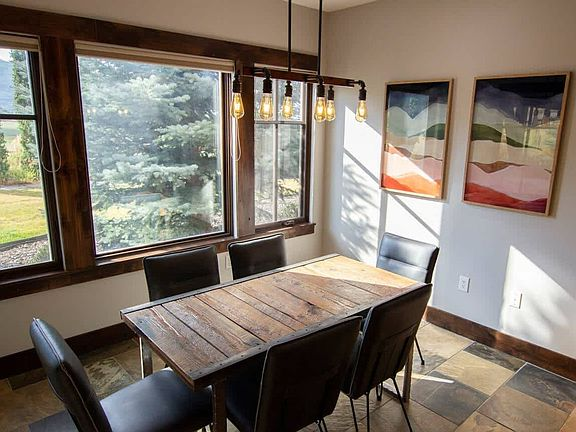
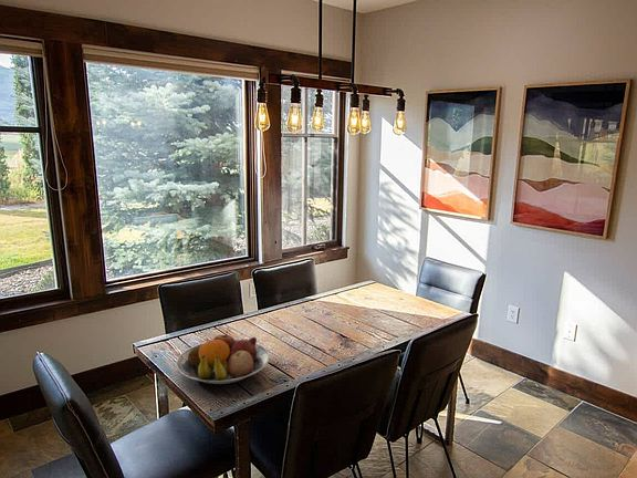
+ fruit bowl [175,331,270,385]
